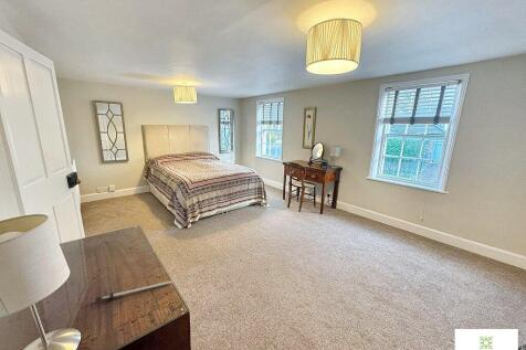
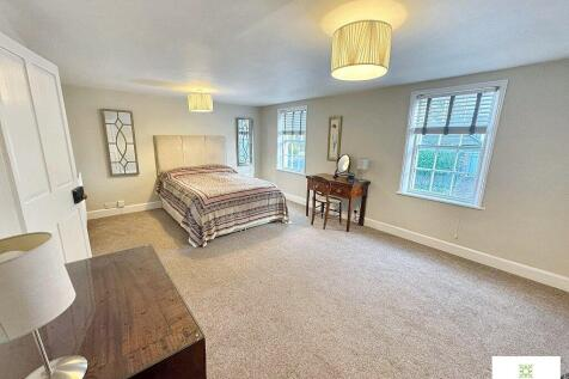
- candle holder [94,280,173,303]
